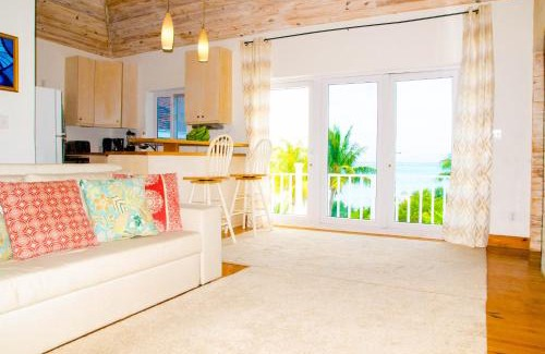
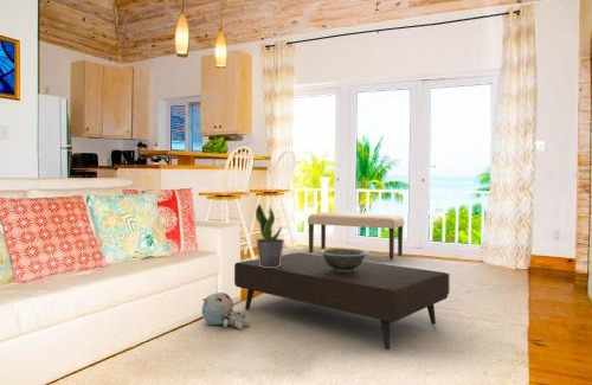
+ bench [307,211,405,261]
+ coffee table [233,251,451,351]
+ decorative bowl [318,248,369,272]
+ plush toy [201,291,250,331]
+ potted plant [255,201,285,268]
